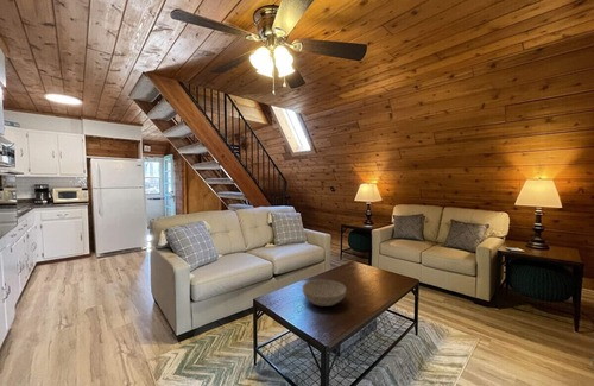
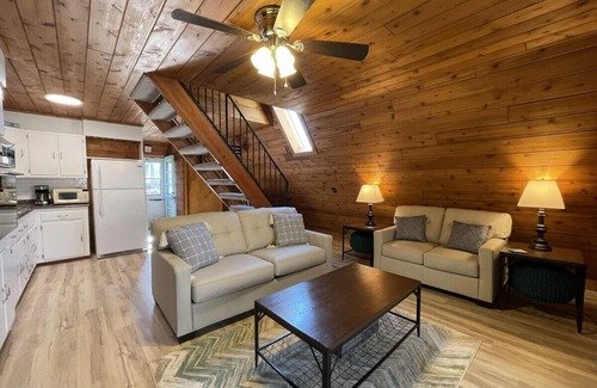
- bowl [302,279,347,308]
